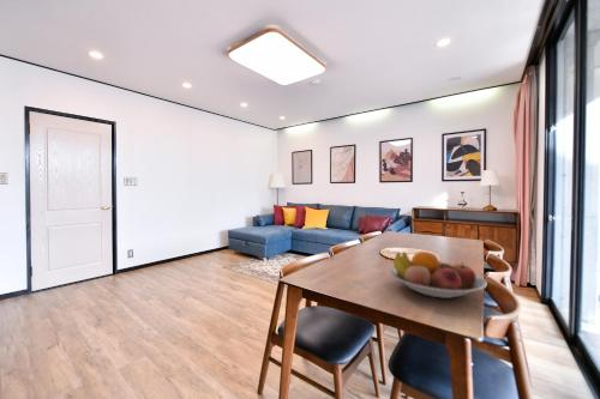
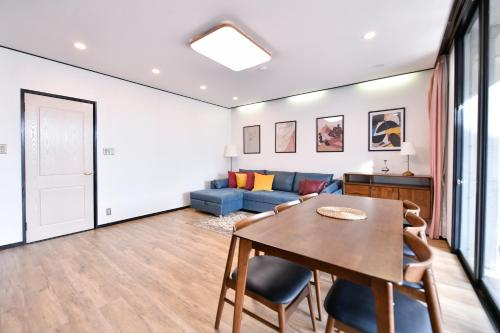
- fruit bowl [389,250,488,300]
